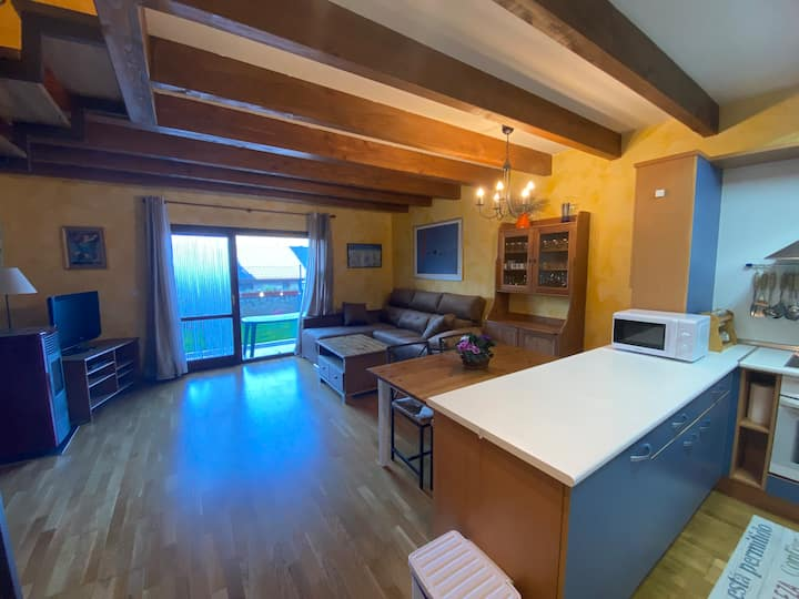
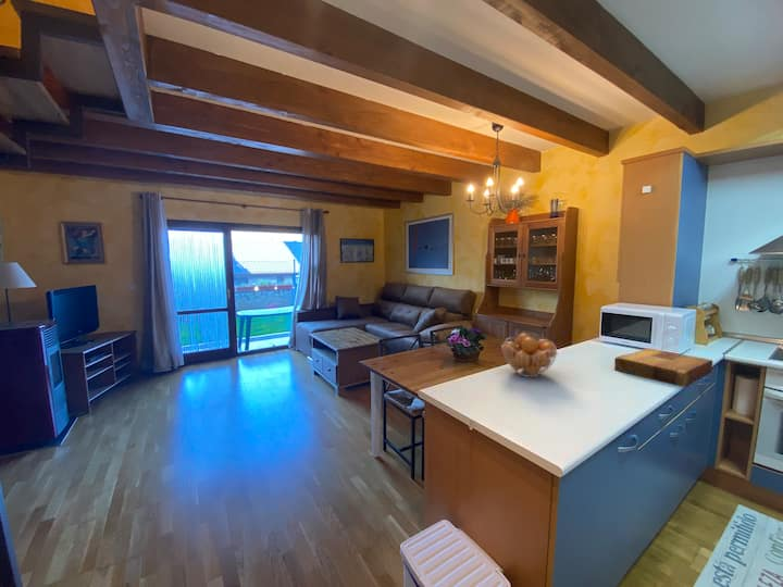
+ cutting board [612,347,714,388]
+ fruit basket [500,333,559,378]
